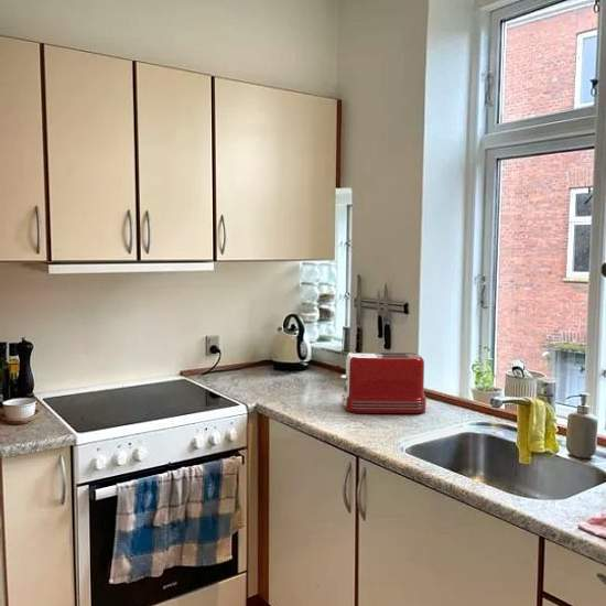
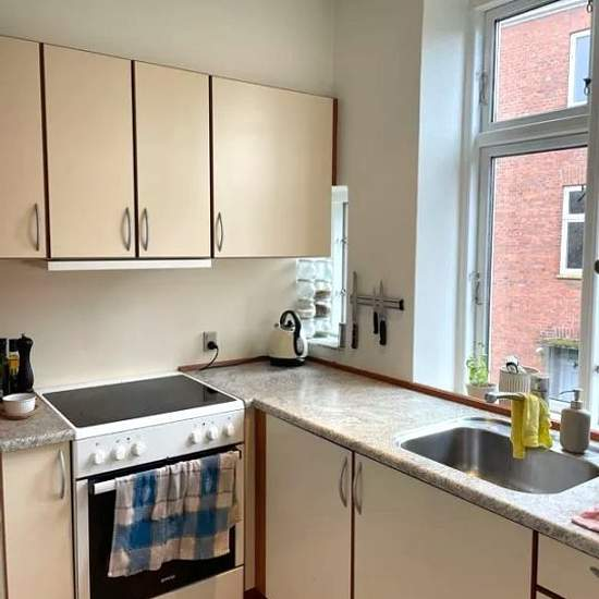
- toaster [339,351,428,414]
